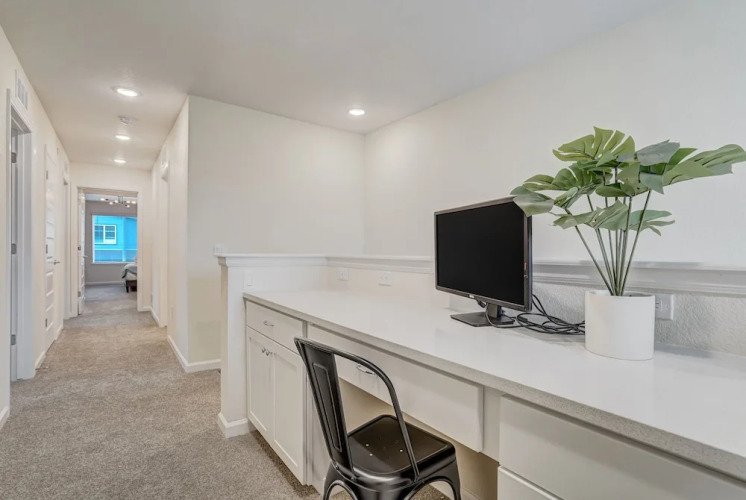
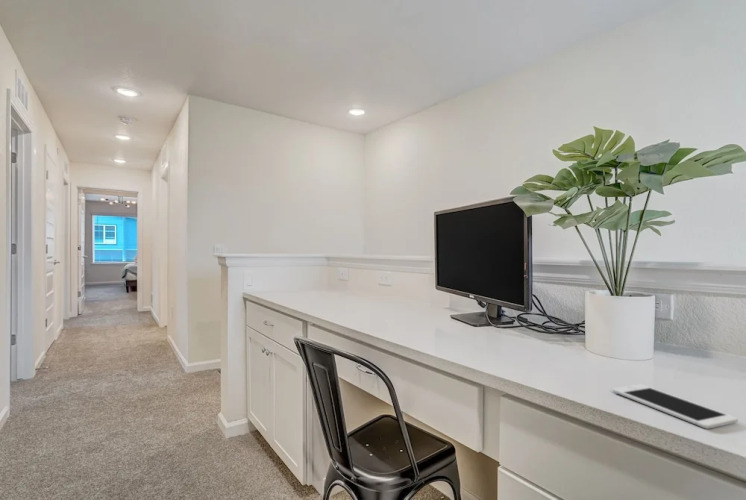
+ cell phone [612,384,739,430]
